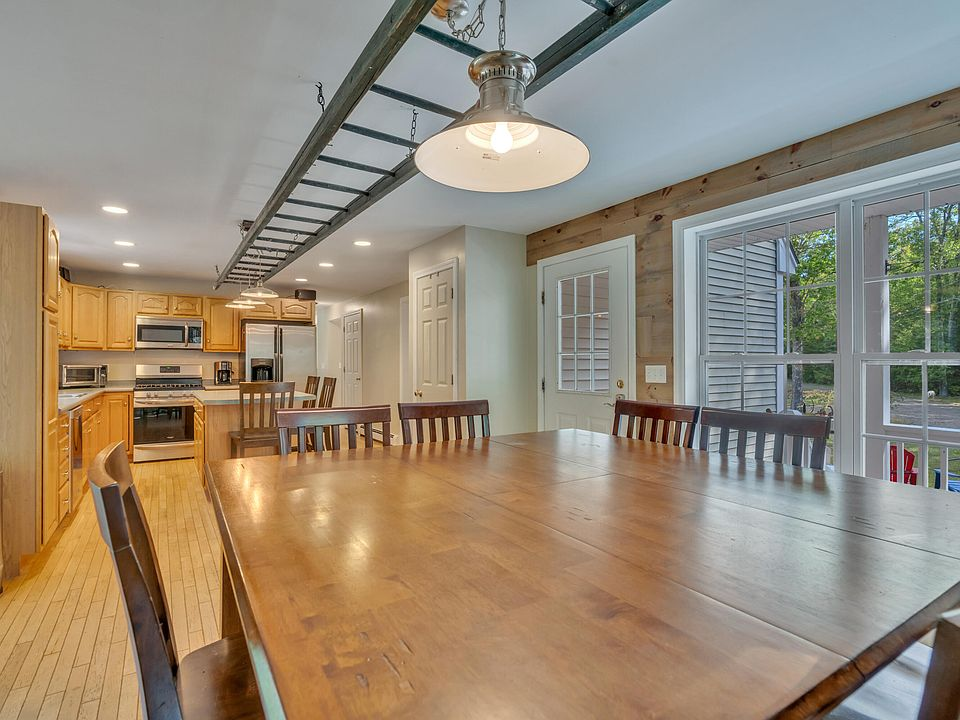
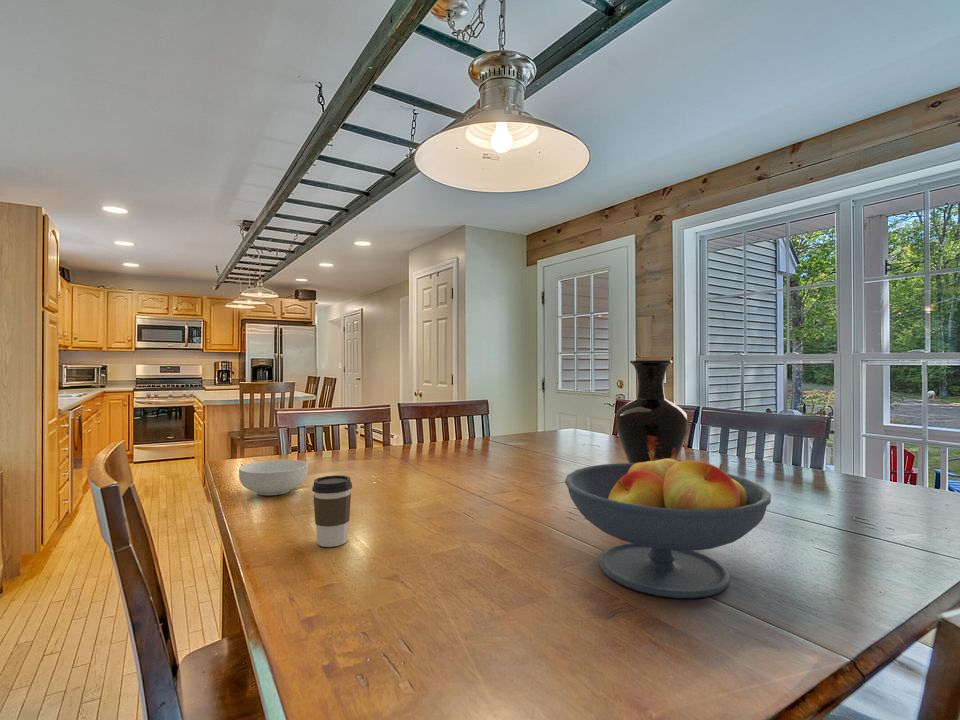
+ vase [615,359,690,463]
+ cereal bowl [238,459,309,496]
+ fruit bowl [564,452,772,599]
+ coffee cup [311,474,353,548]
